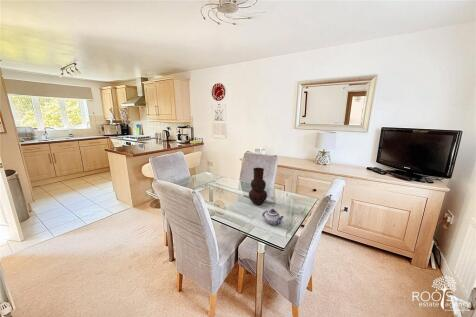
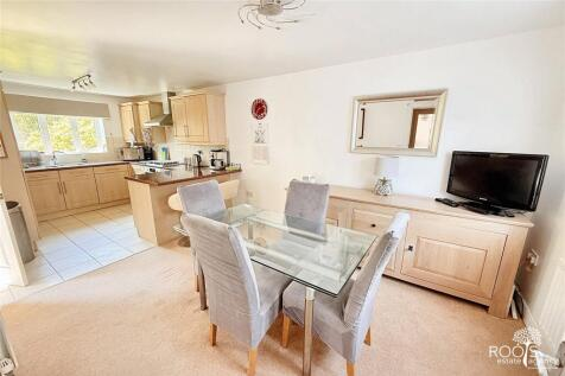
- teapot [261,208,285,227]
- vase [248,167,268,206]
